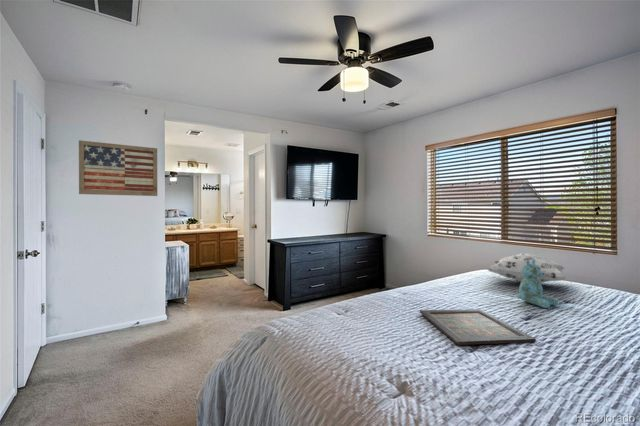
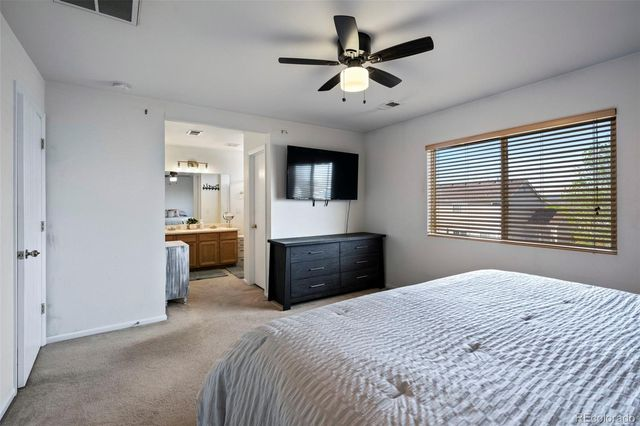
- icon panel [419,308,537,346]
- wall art [78,139,158,197]
- stuffed bear [518,259,559,309]
- decorative pillow [486,253,569,284]
